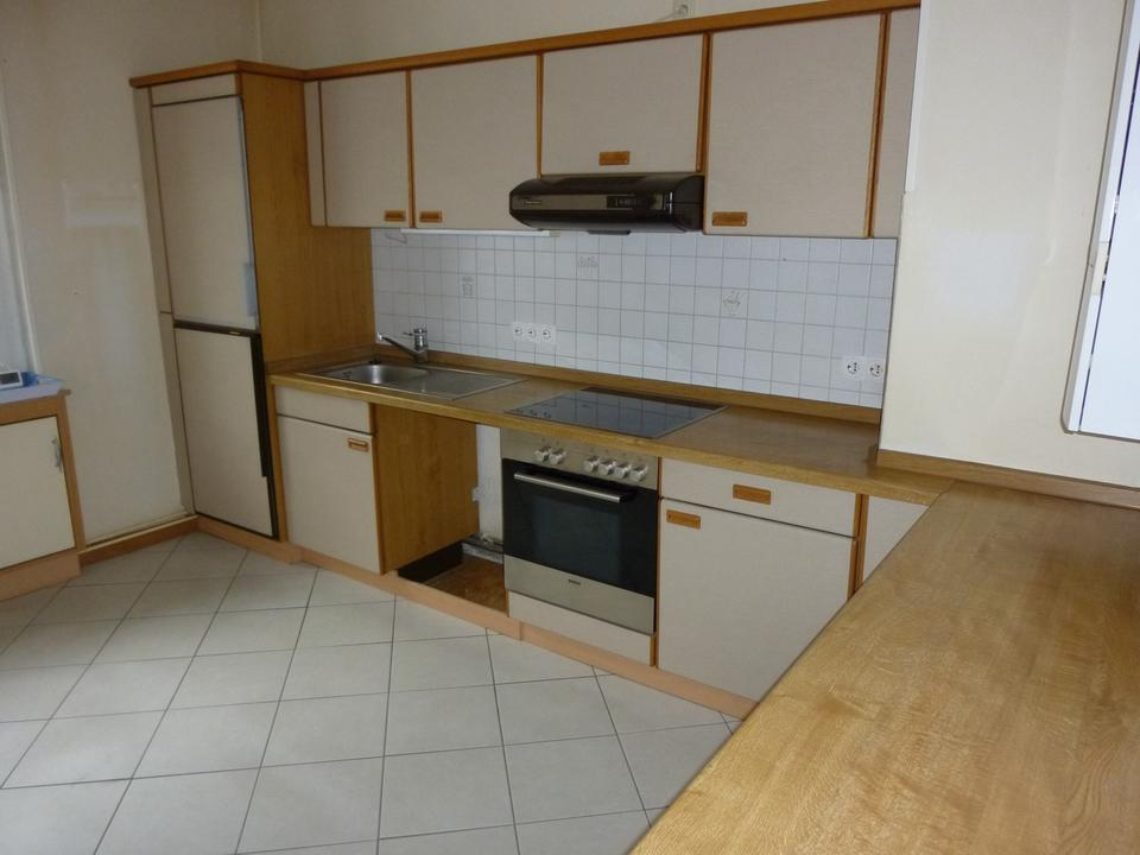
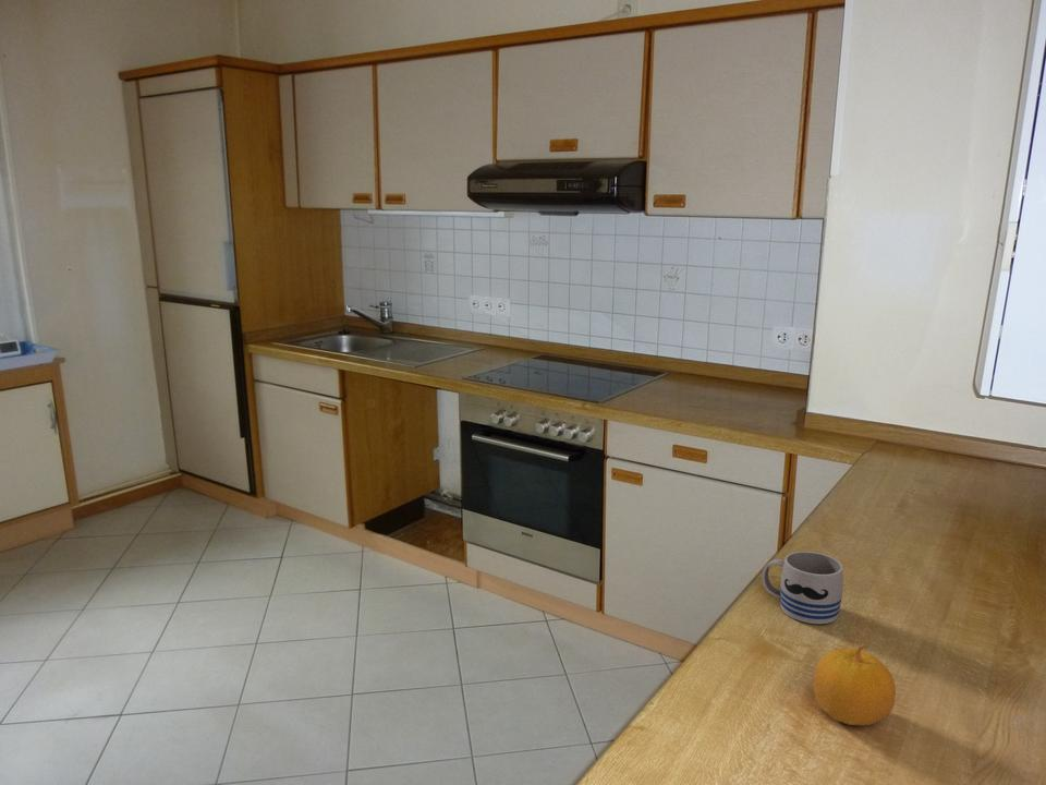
+ fruit [813,643,897,726]
+ mug [761,551,844,625]
